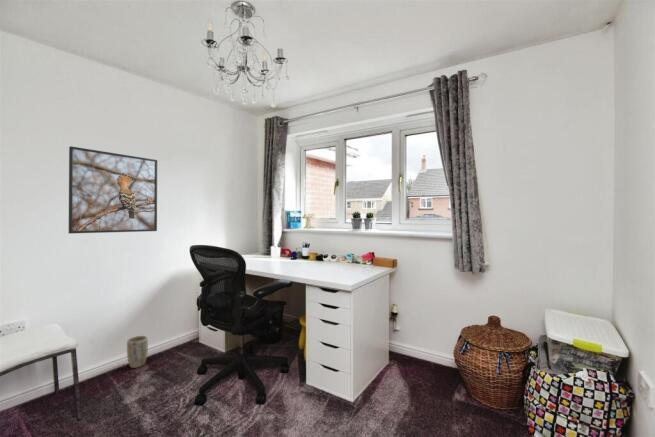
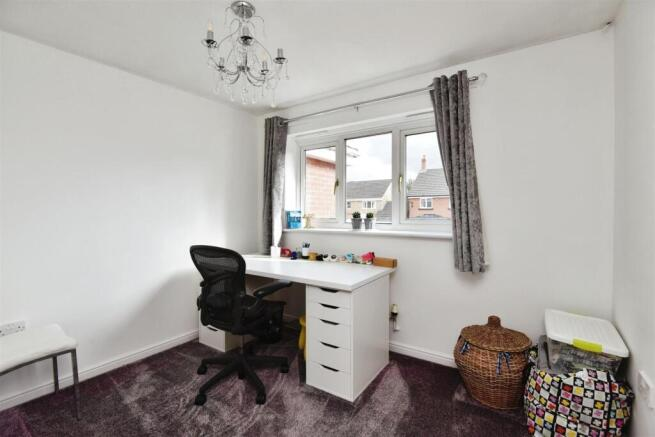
- plant pot [126,335,149,369]
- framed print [68,145,158,234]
